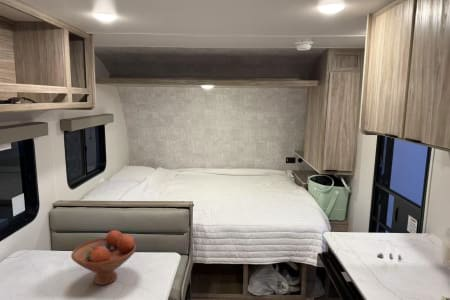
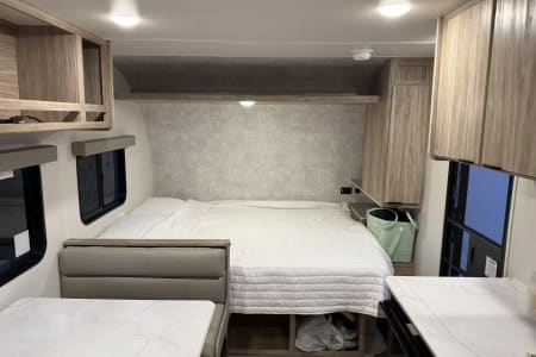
- salt and pepper shaker set [376,244,402,264]
- fruit bowl [70,229,137,286]
